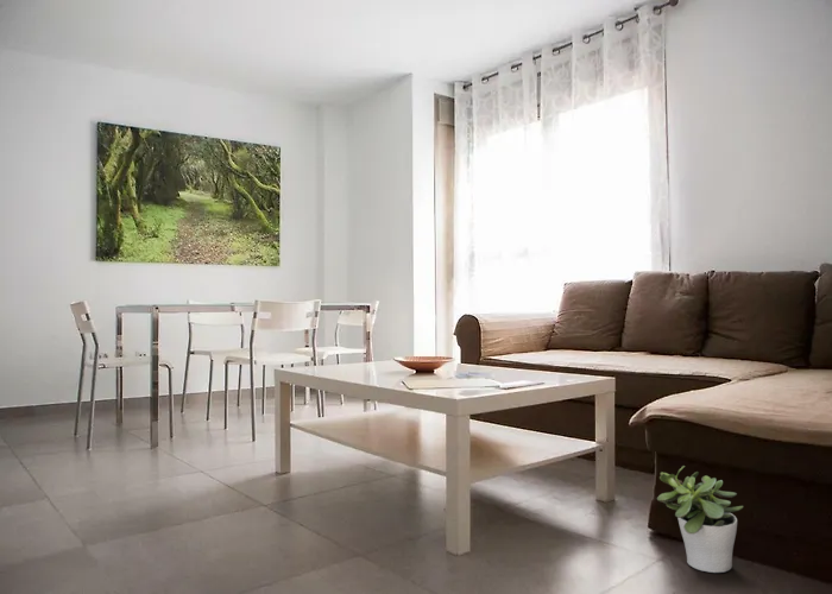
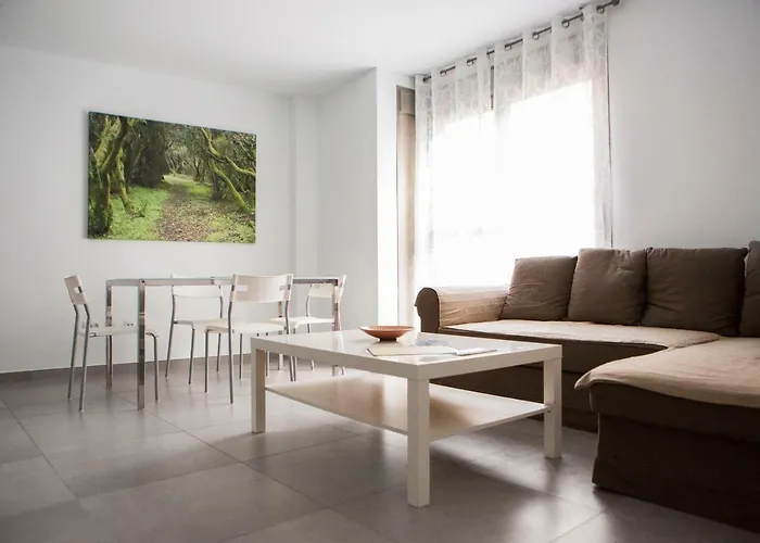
- potted plant [656,465,744,574]
